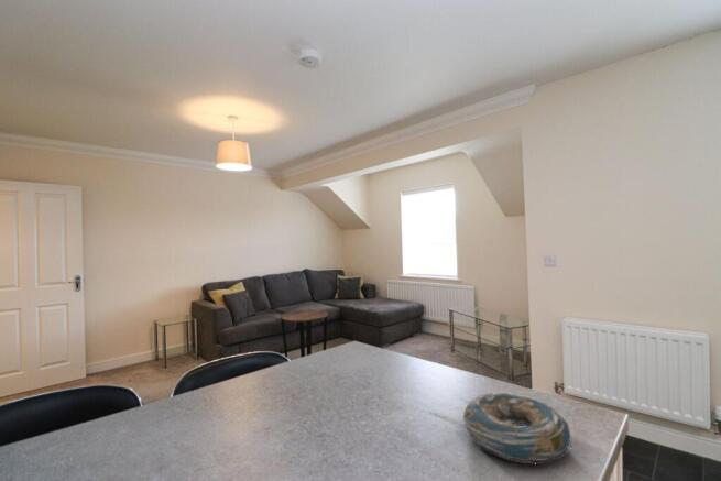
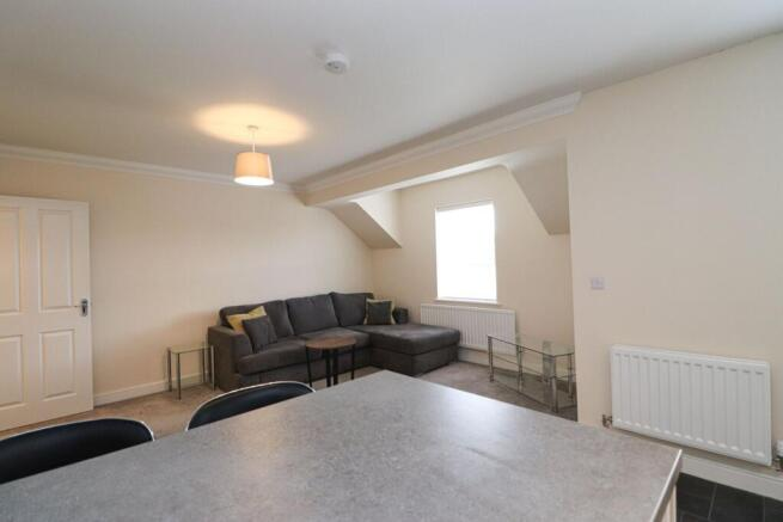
- decorative bowl [461,392,572,464]
